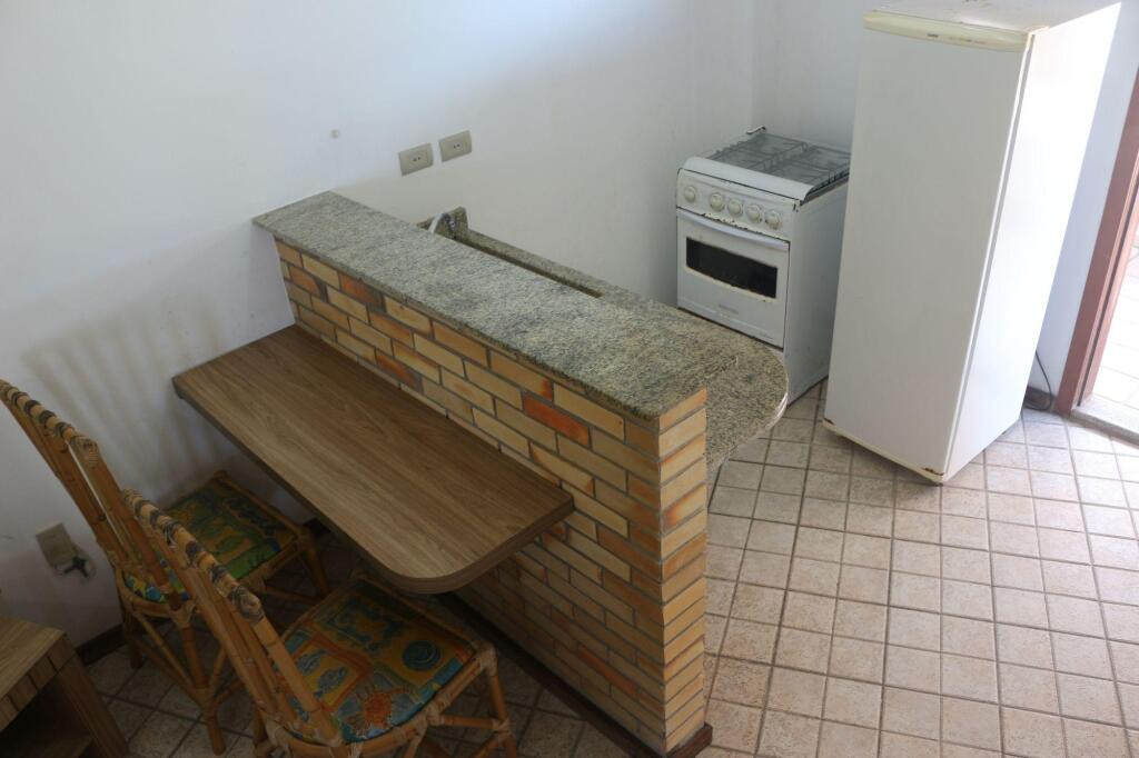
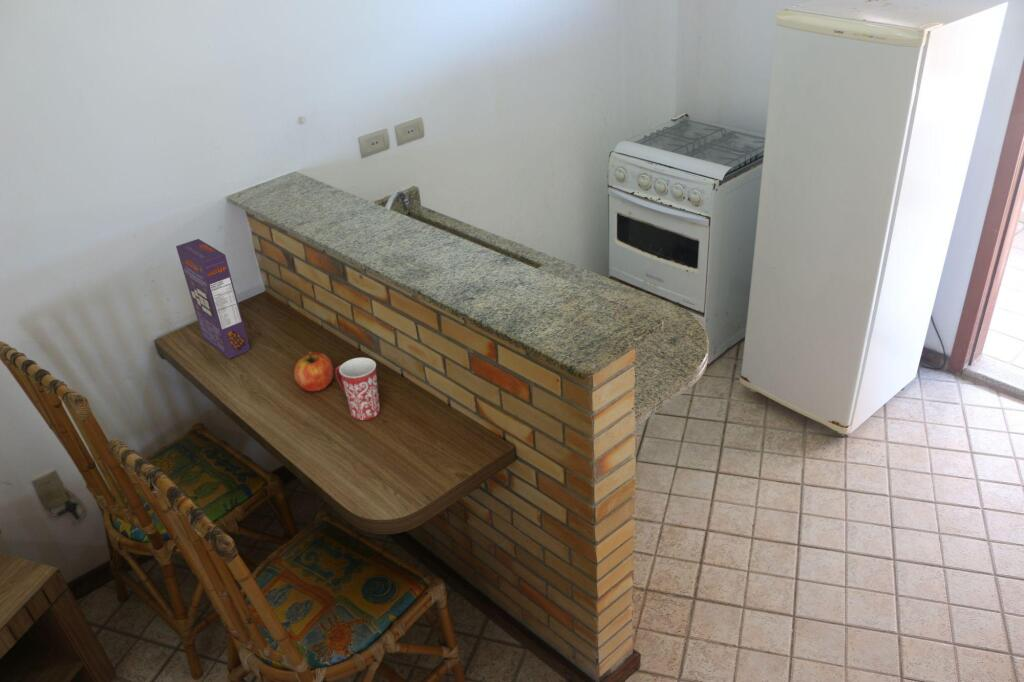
+ fruit [293,351,334,392]
+ mug [334,357,381,421]
+ cereal box [175,238,251,359]
